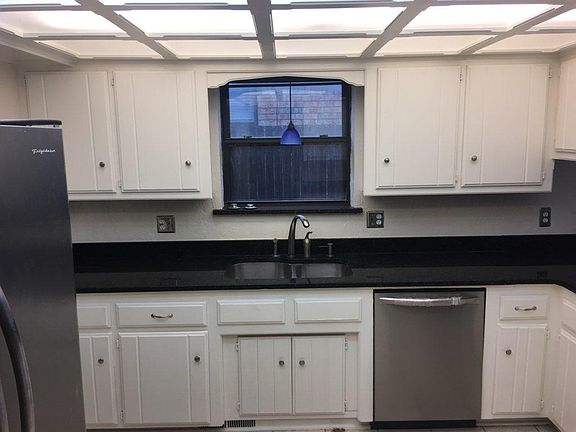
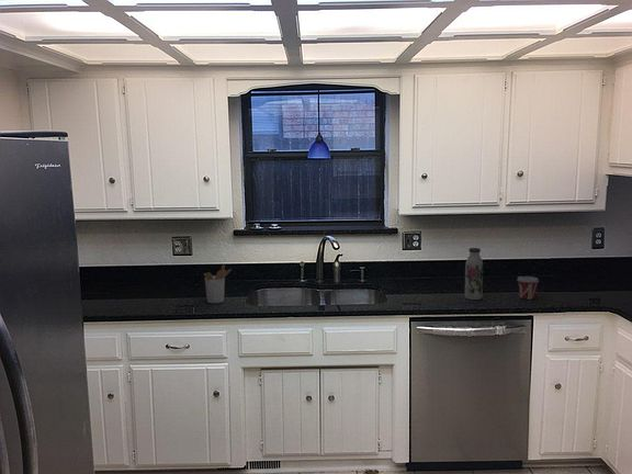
+ cup [516,275,540,301]
+ water bottle [464,247,484,301]
+ utensil holder [203,263,233,304]
